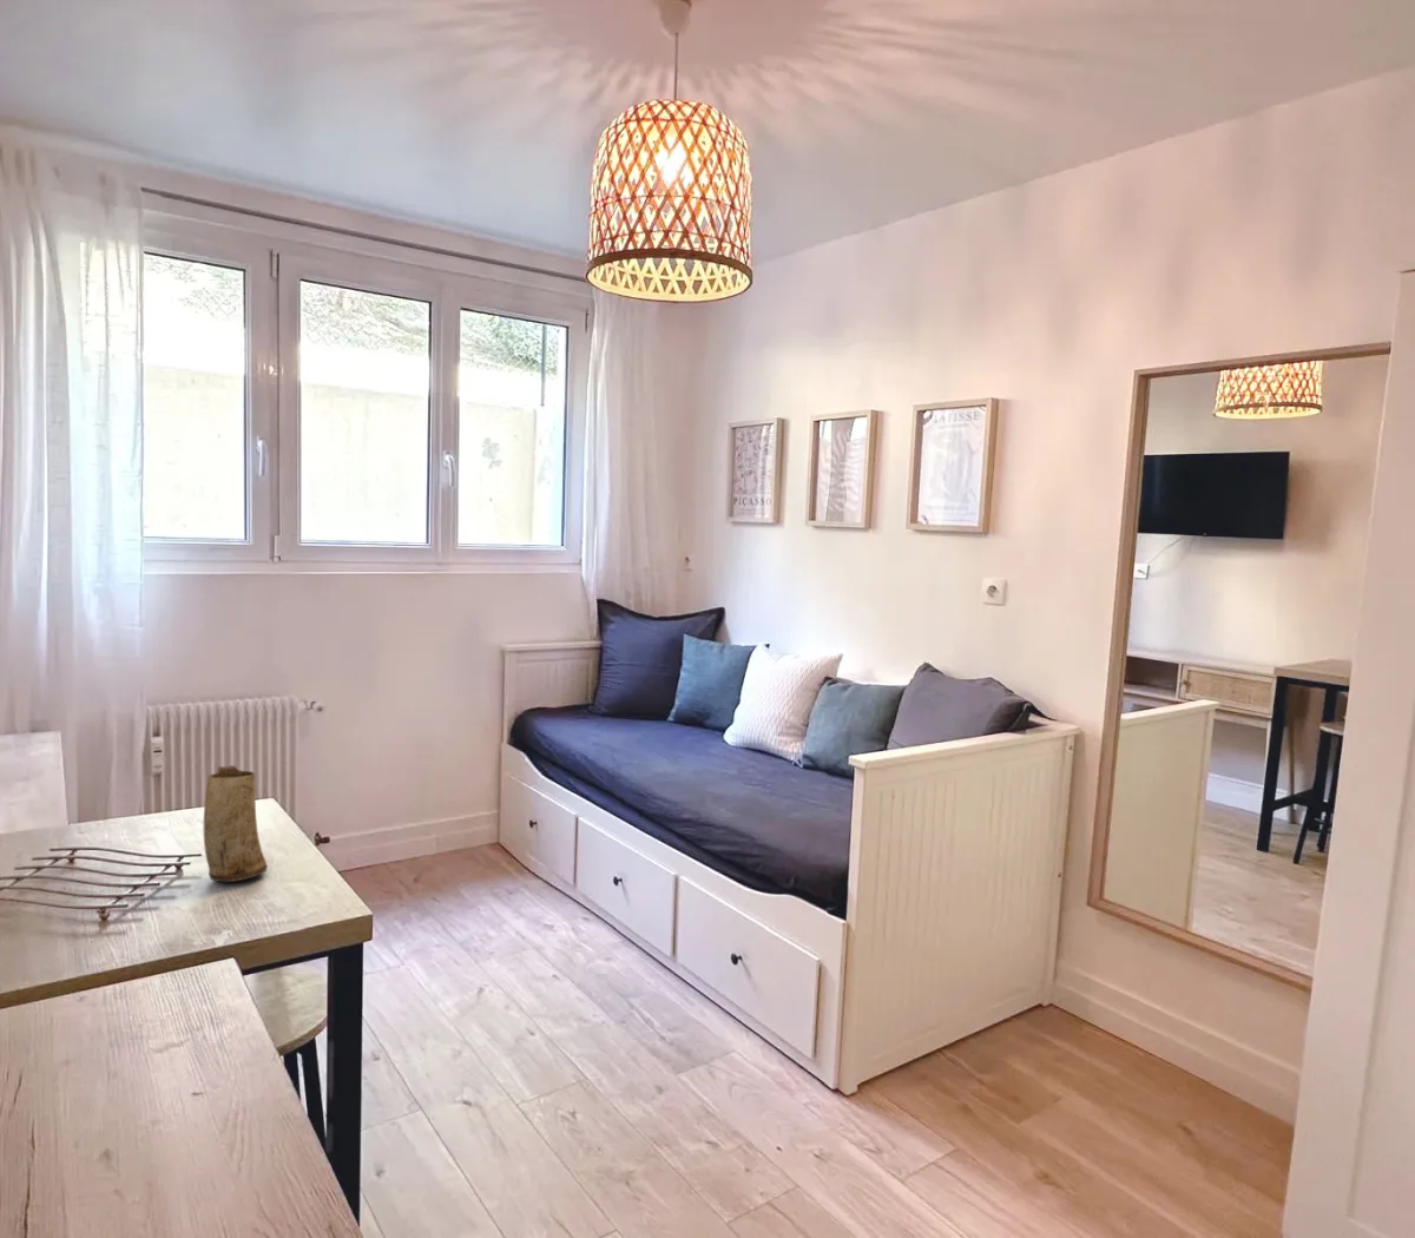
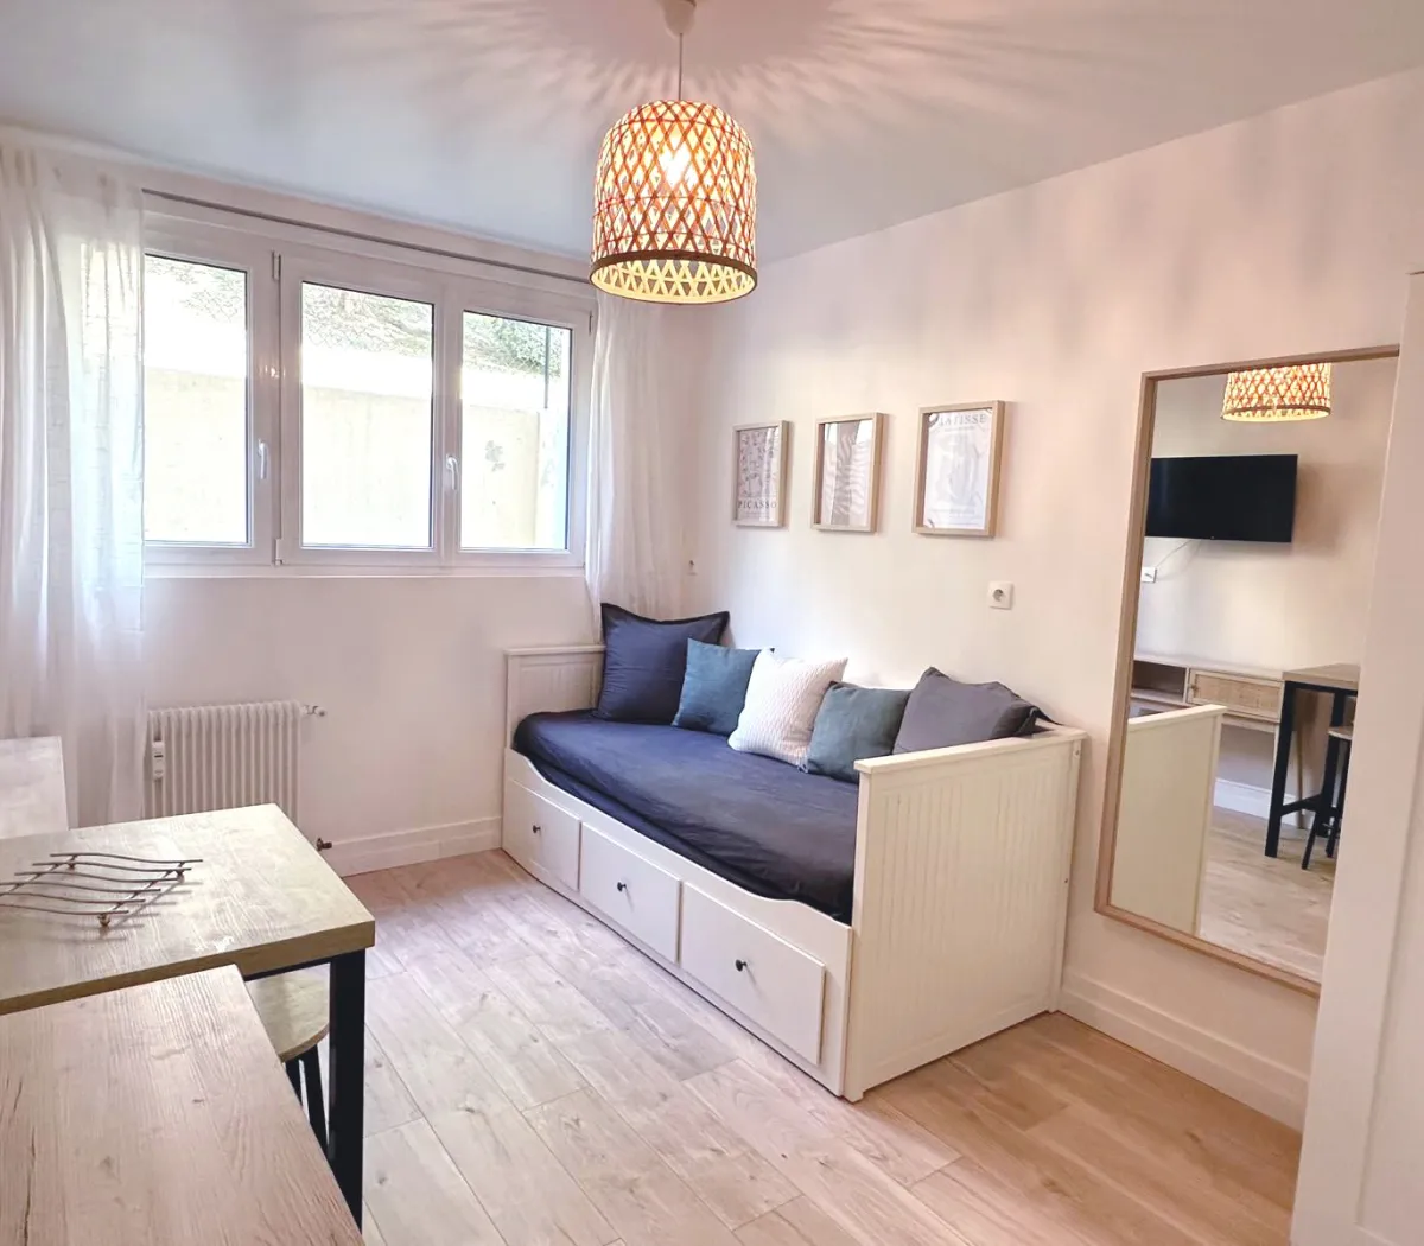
- mug [203,764,267,883]
